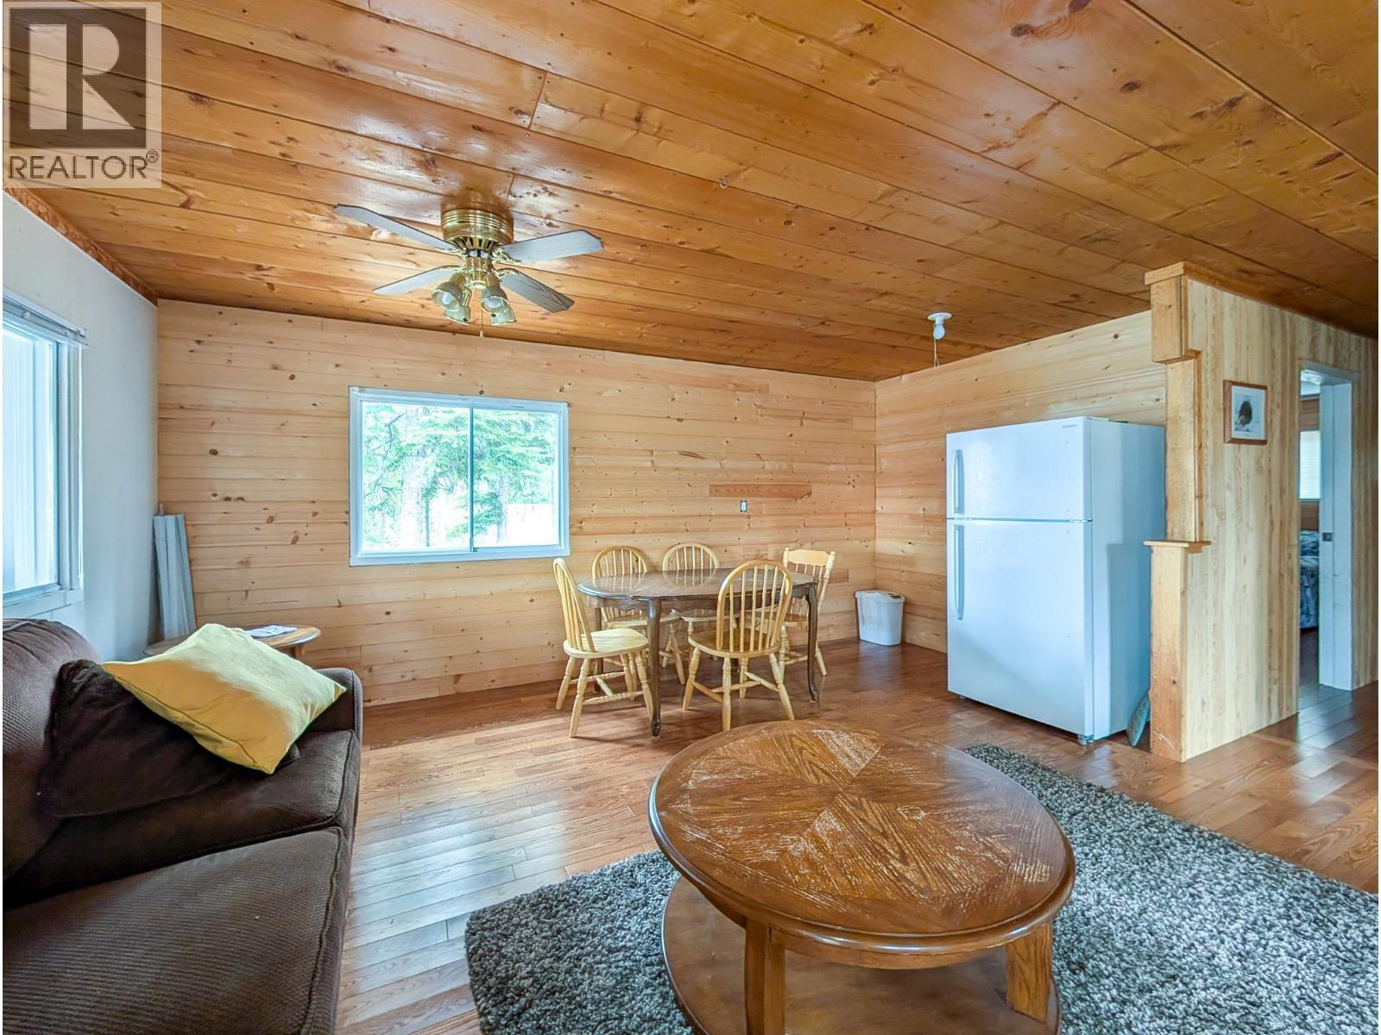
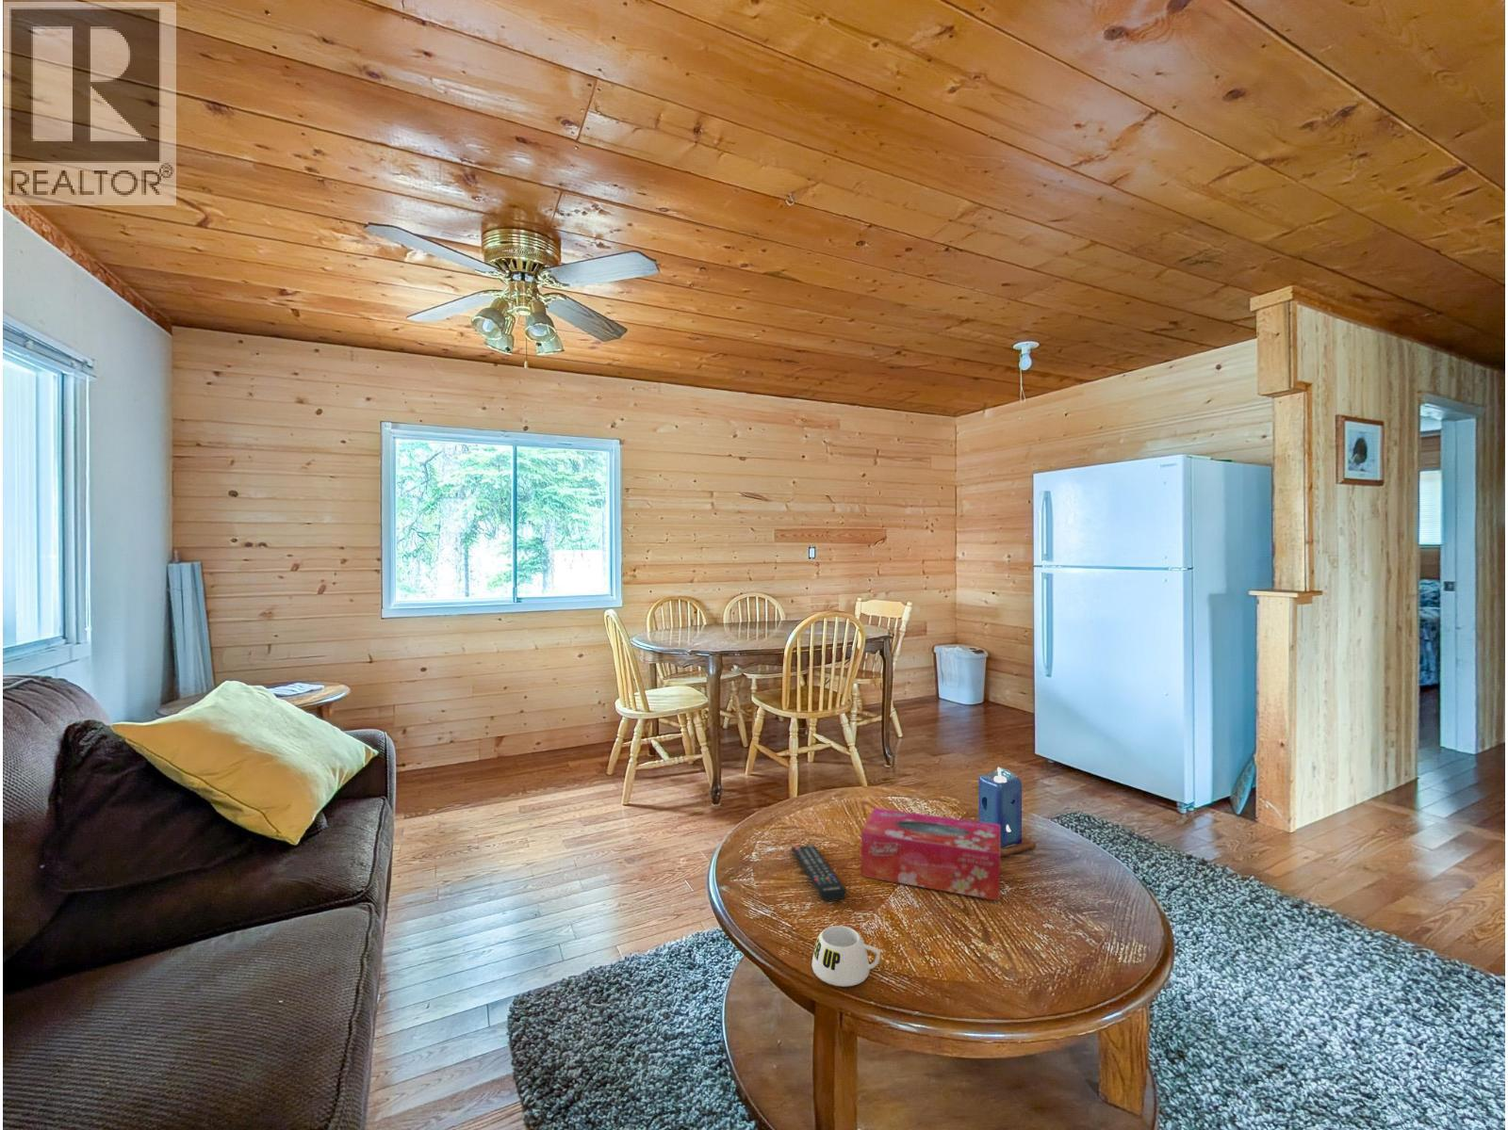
+ candle [978,767,1037,858]
+ mug [811,925,881,988]
+ remote control [790,844,848,902]
+ tissue box [861,807,1001,902]
